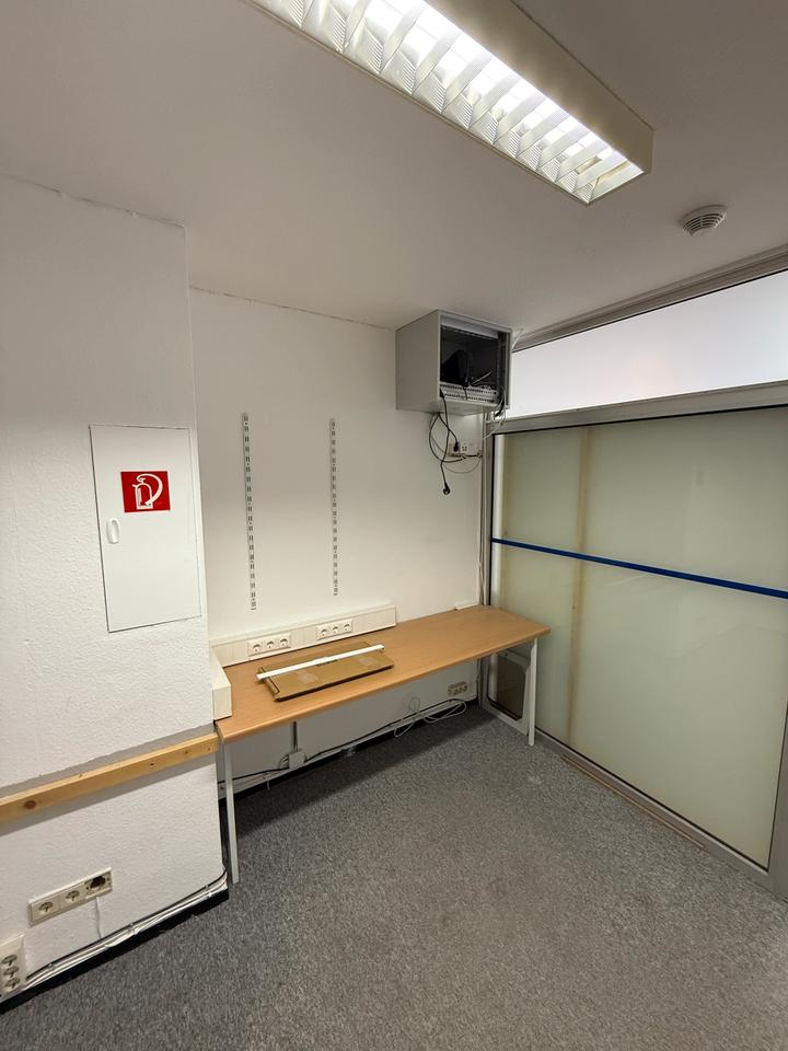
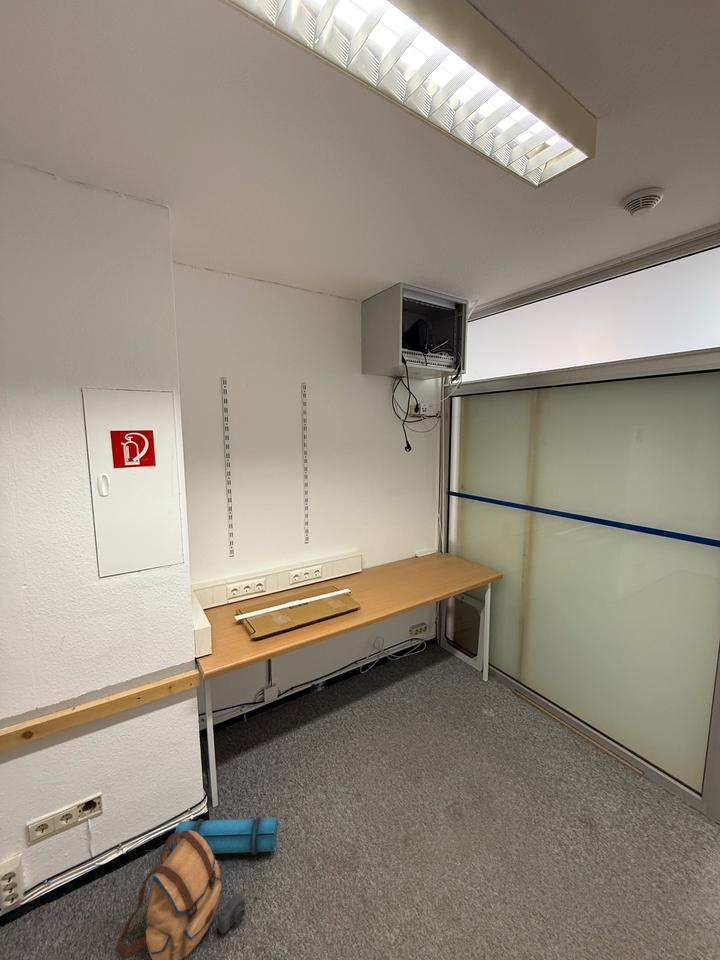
+ backpack [114,816,279,960]
